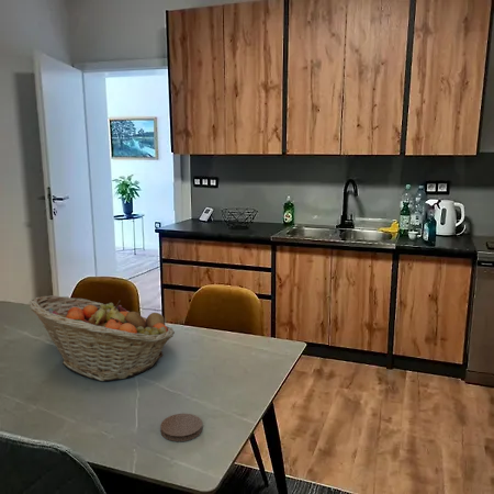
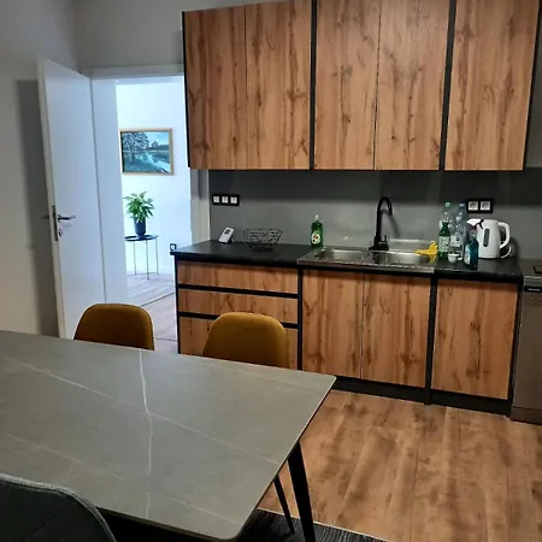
- coaster [159,413,203,442]
- fruit basket [29,294,176,382]
